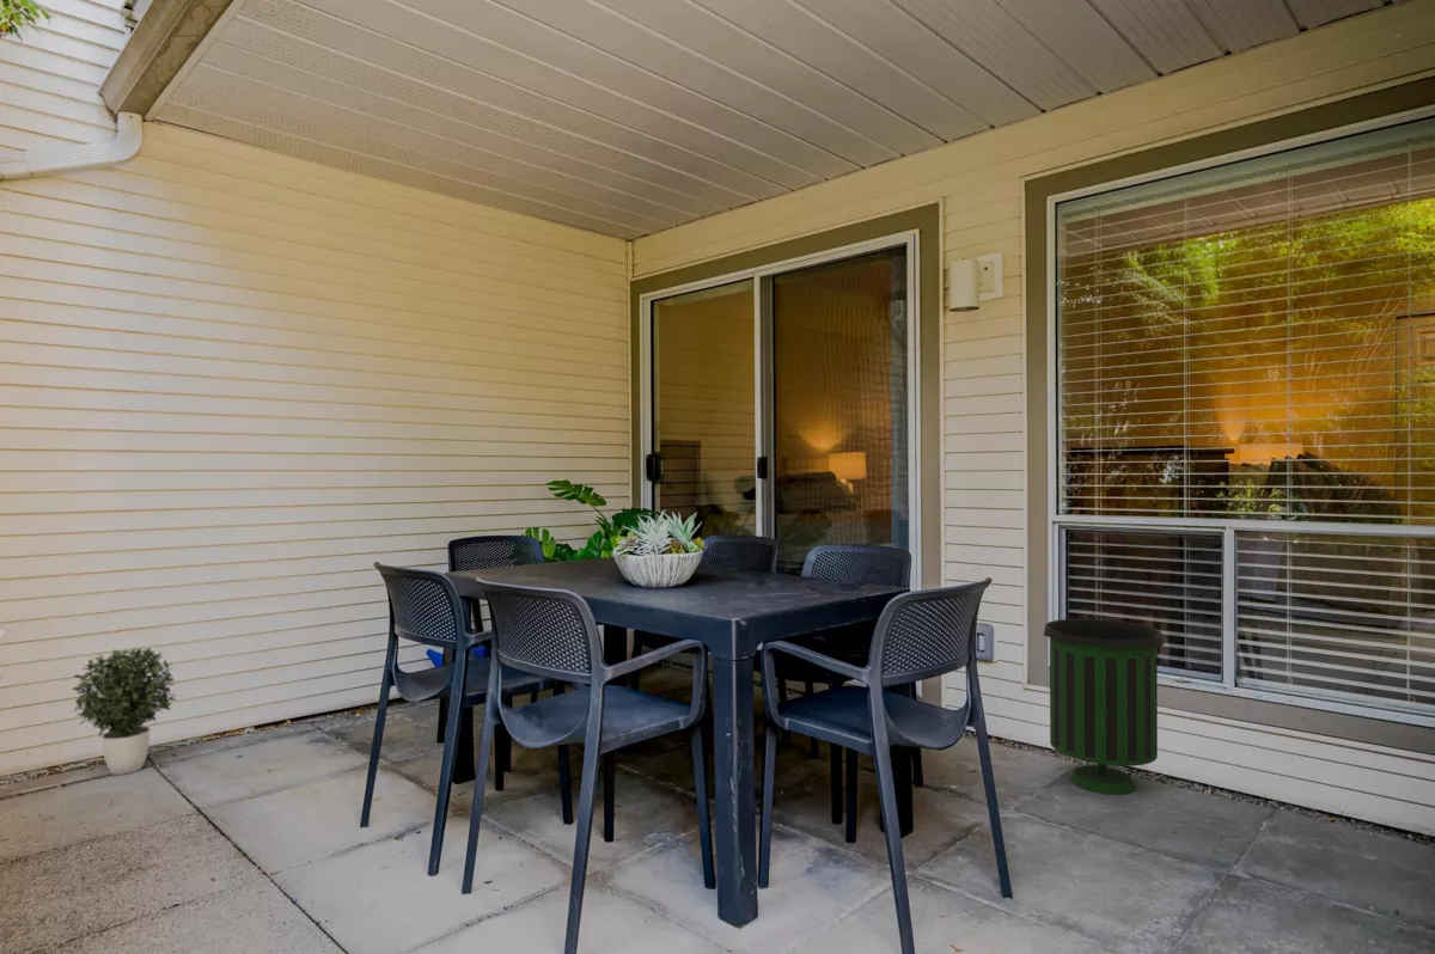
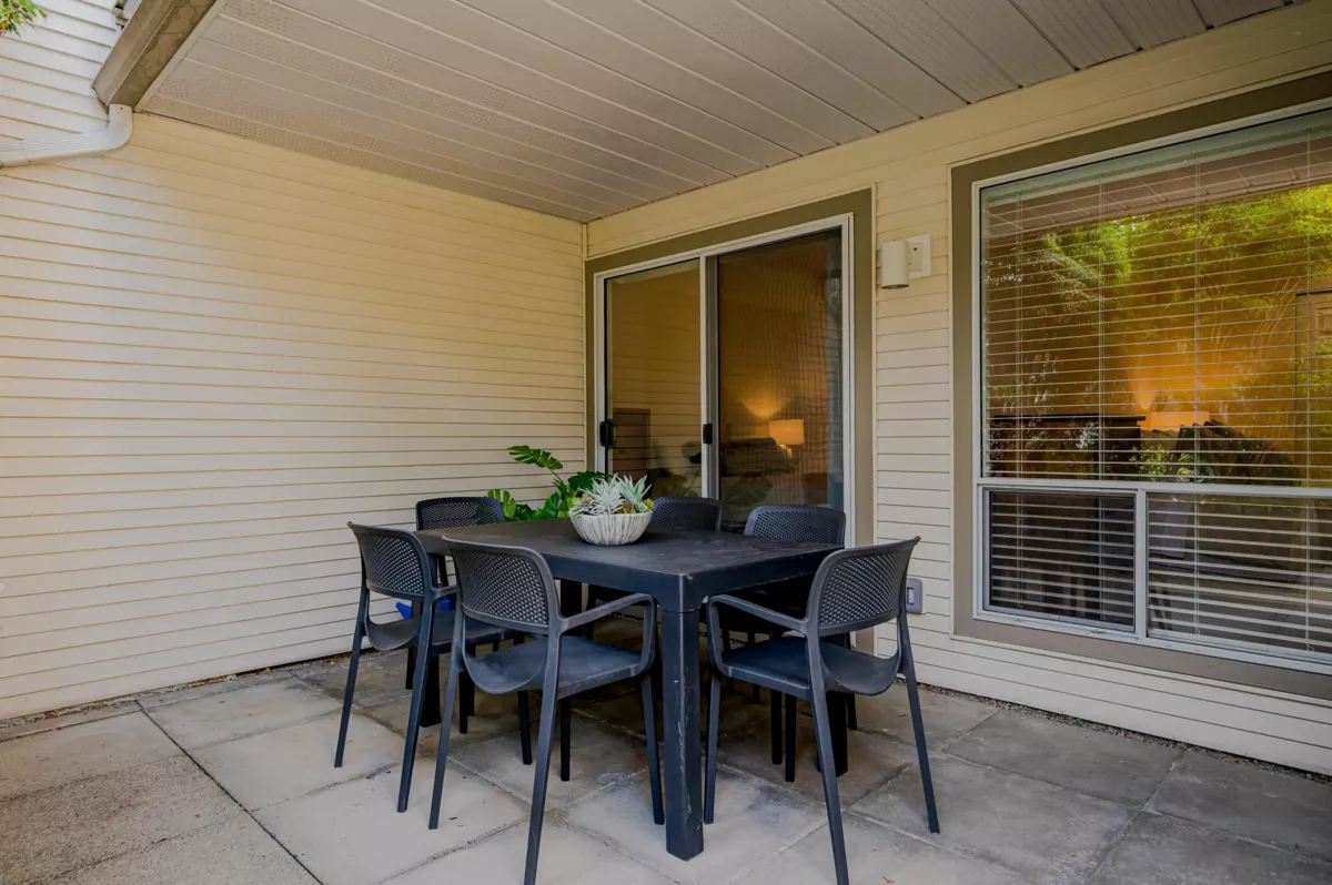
- potted plant [72,647,178,776]
- trash can [1043,618,1166,796]
